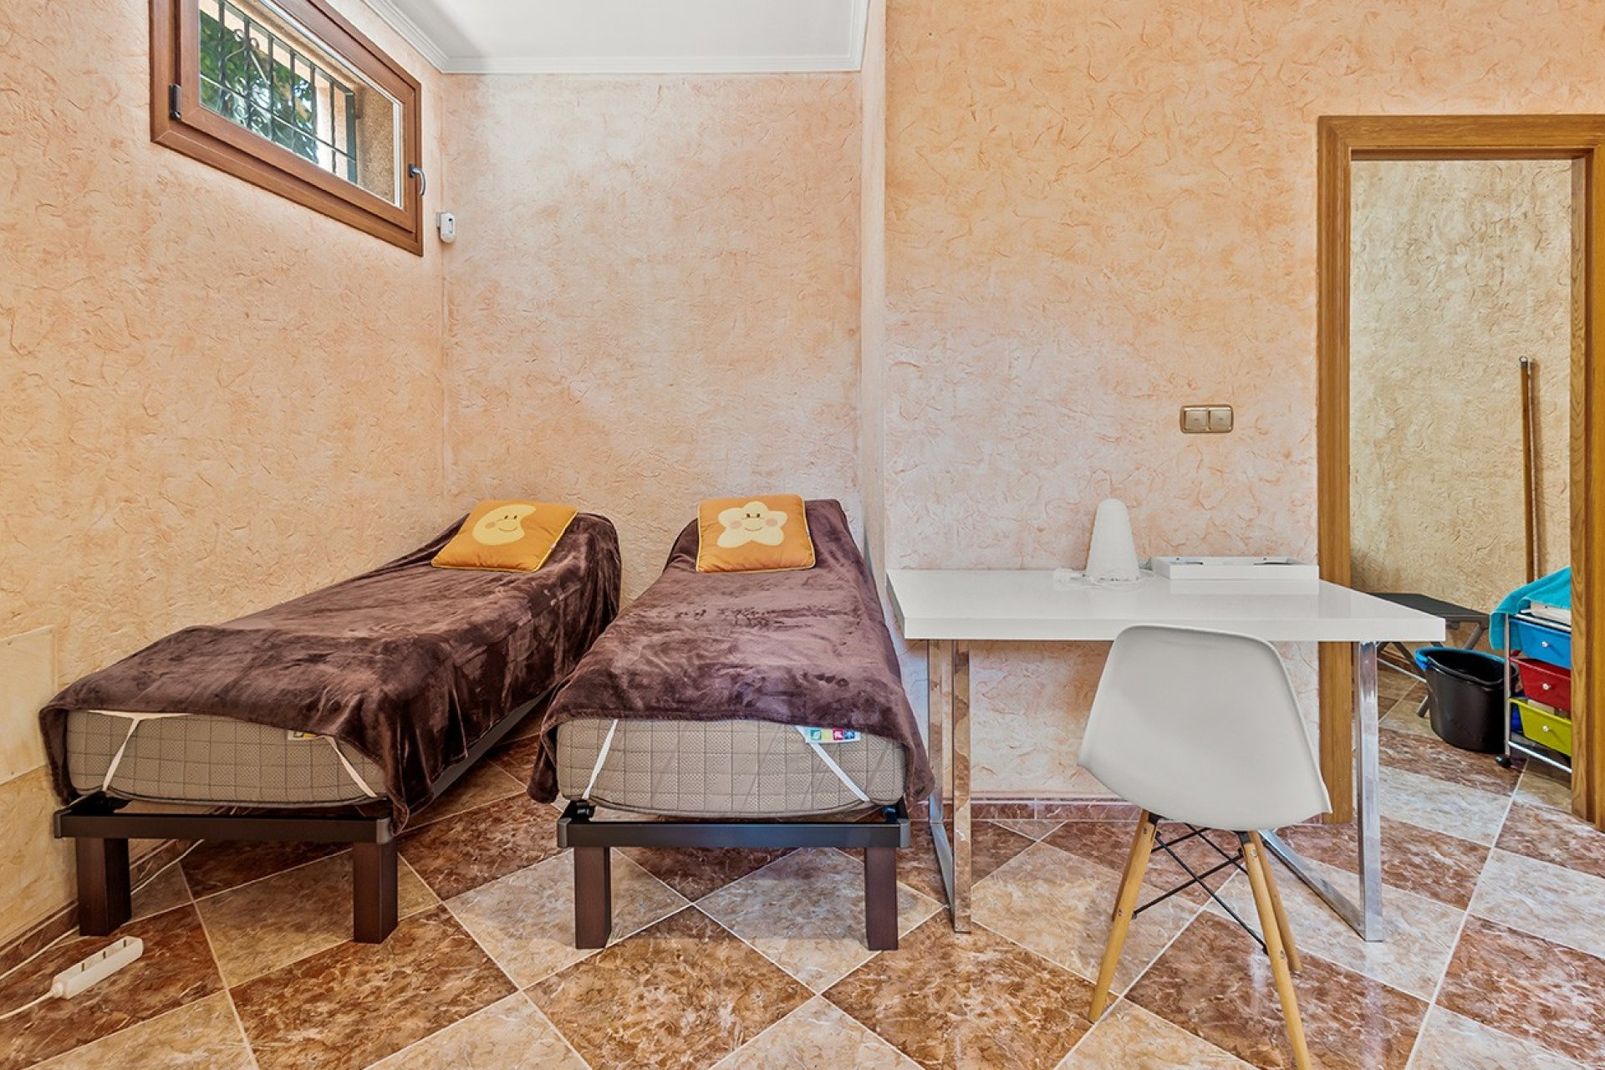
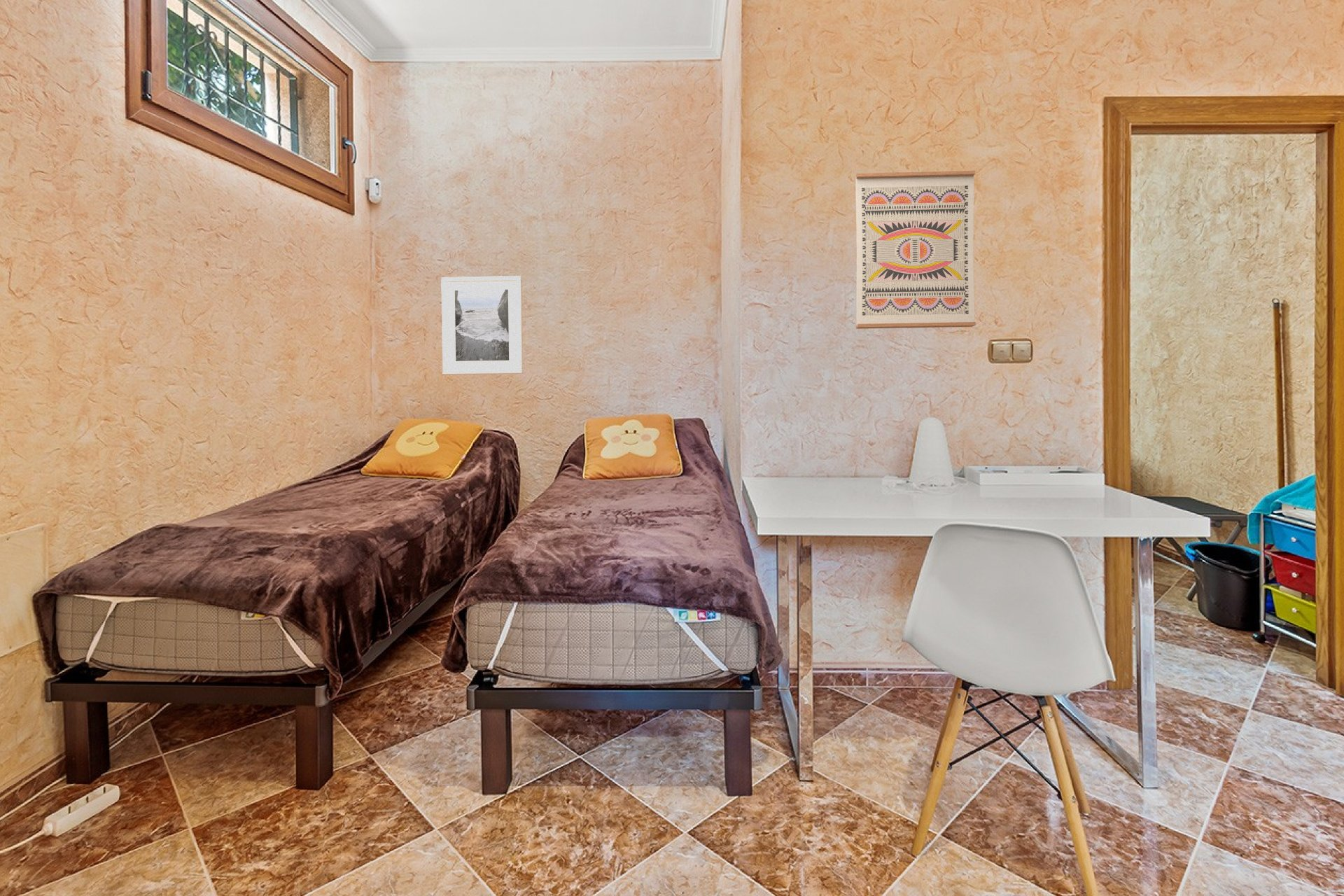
+ wall art [854,170,977,330]
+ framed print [440,275,524,375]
